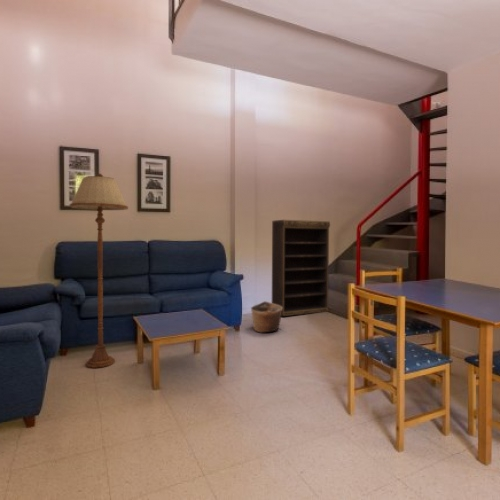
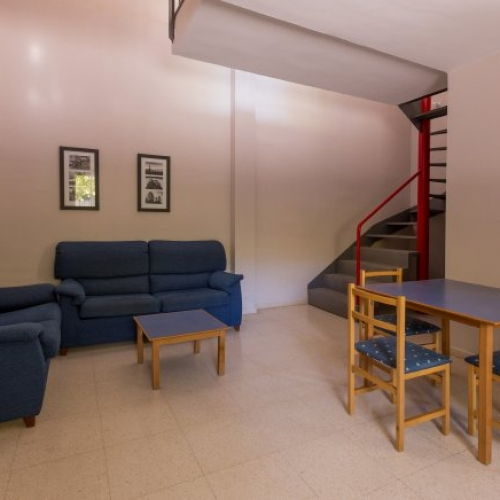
- bookshelf [271,219,331,317]
- floor lamp [69,173,129,369]
- basket [250,300,282,334]
